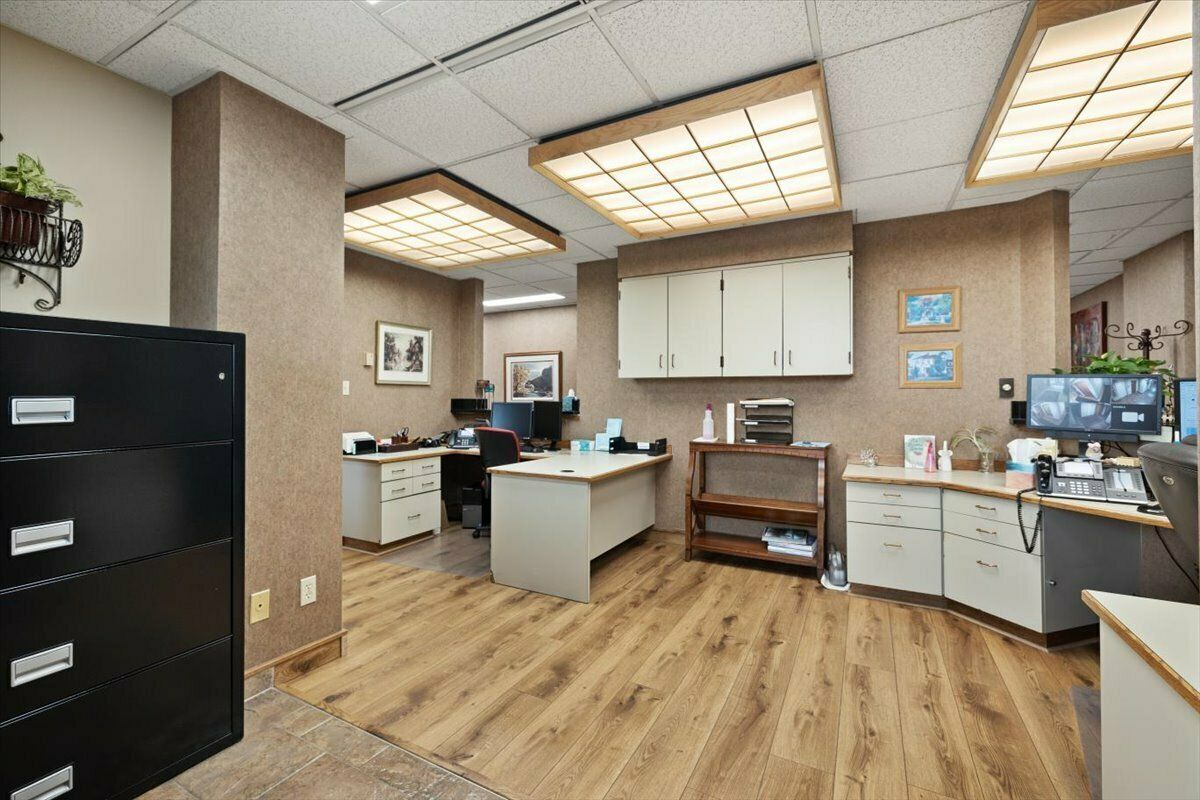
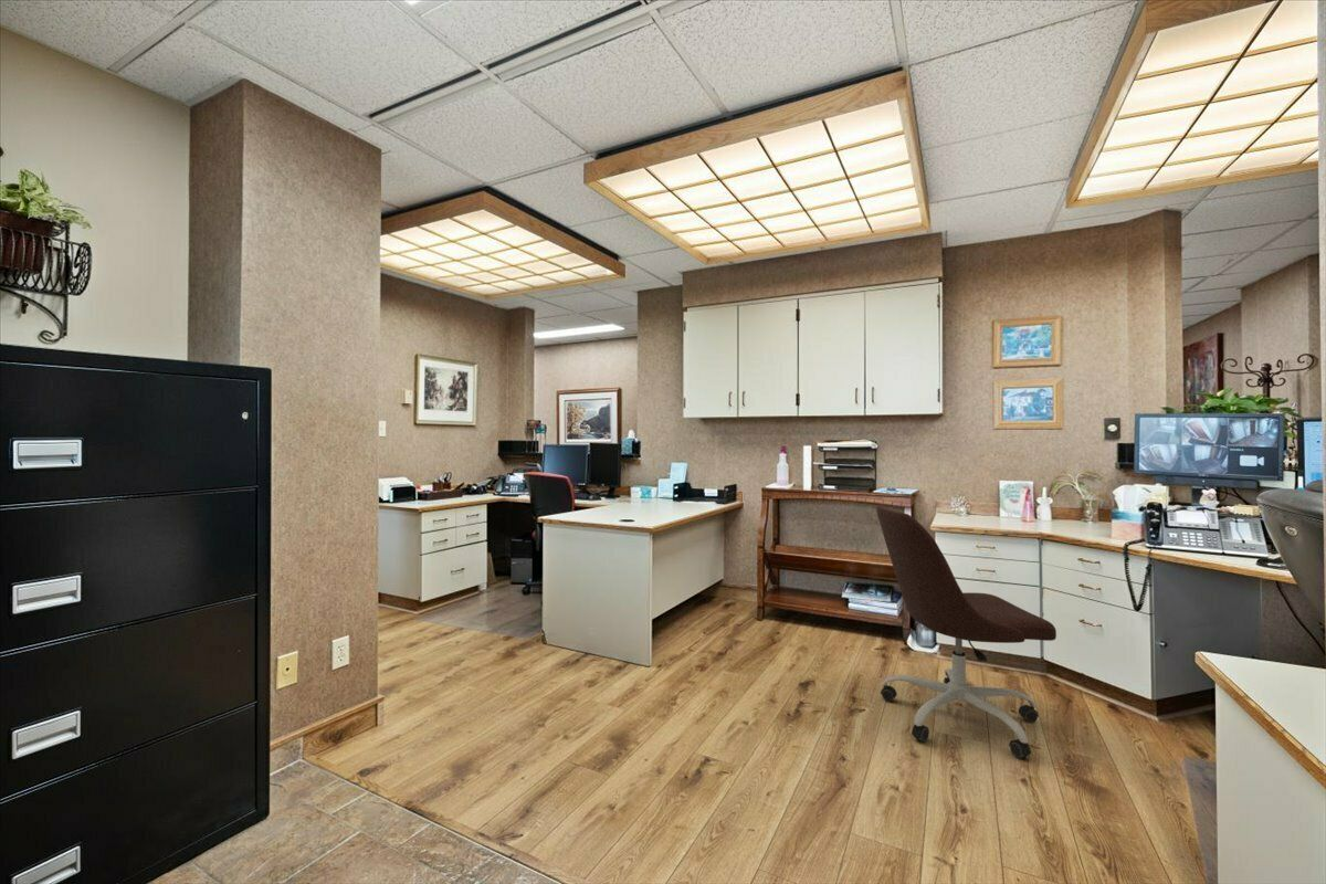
+ office chair [875,505,1057,759]
